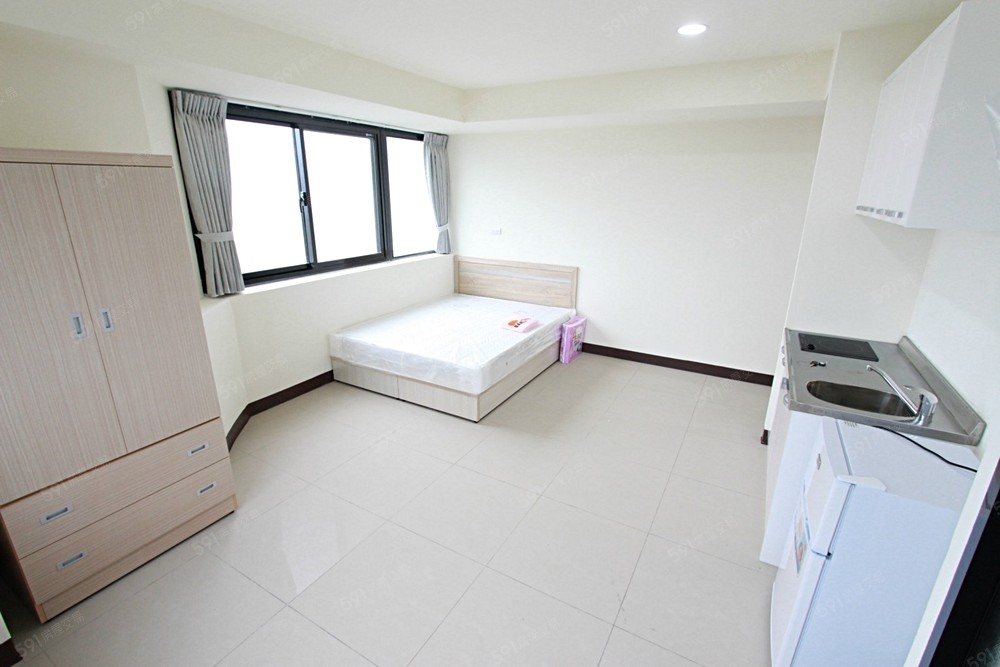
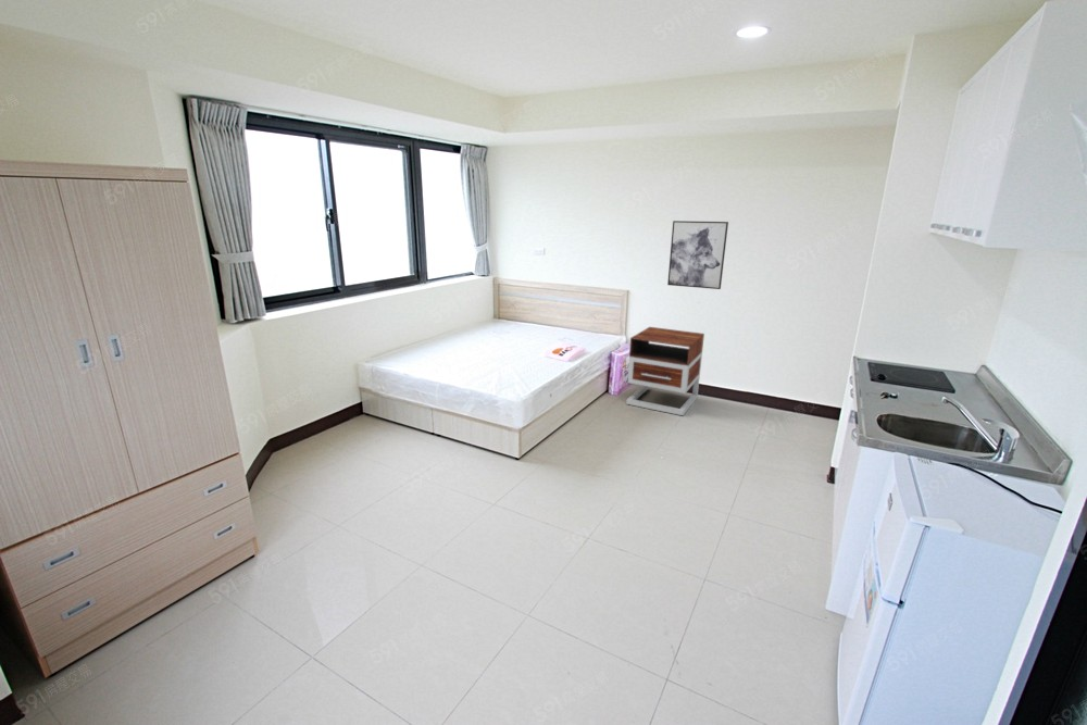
+ nightstand [625,326,705,416]
+ wall art [666,220,729,290]
